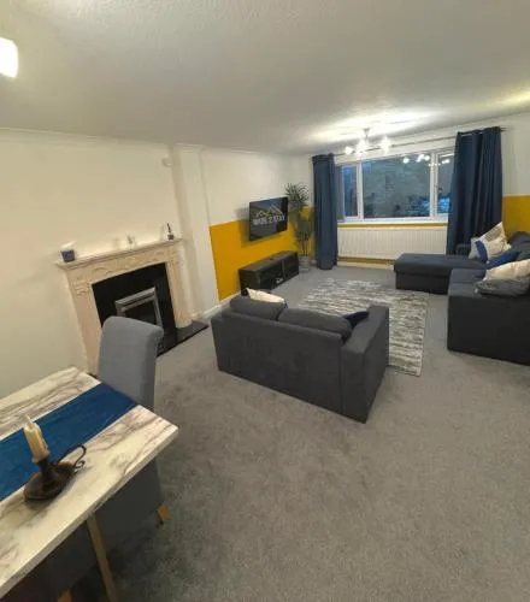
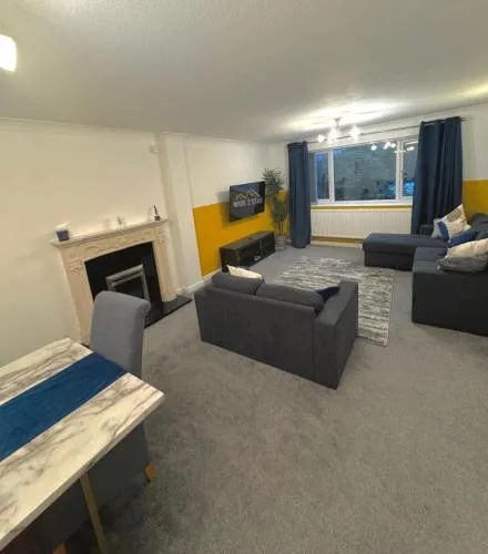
- candle holder [22,414,88,501]
